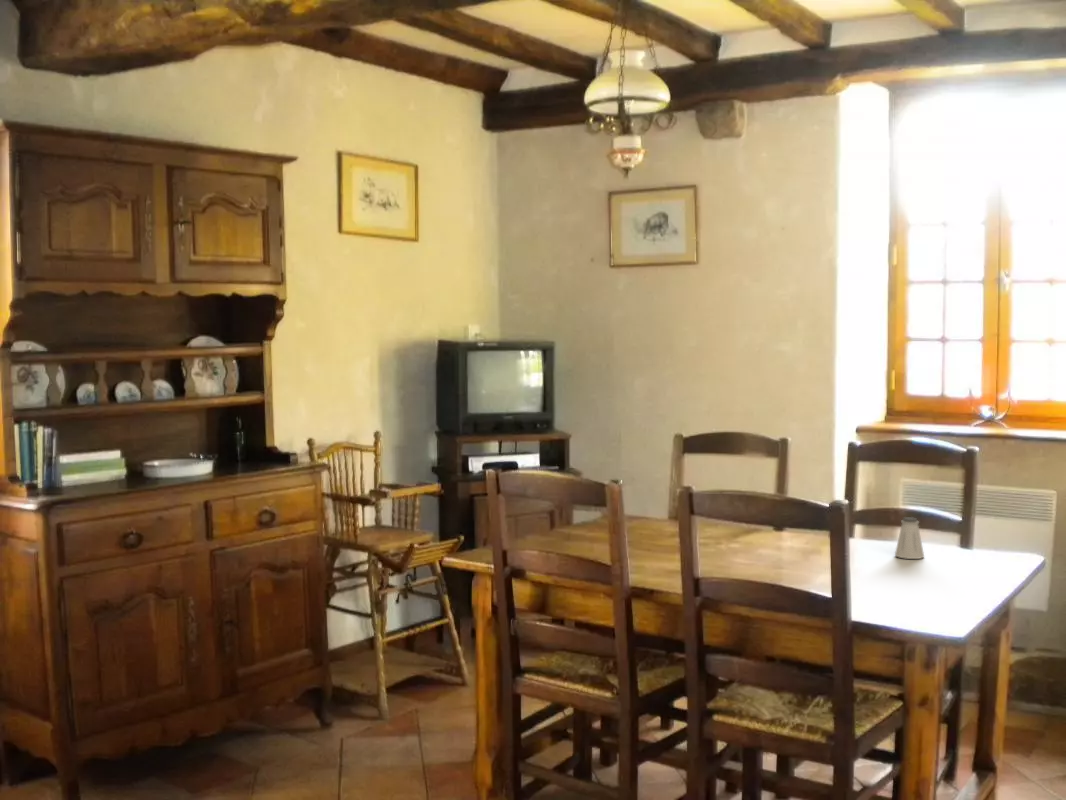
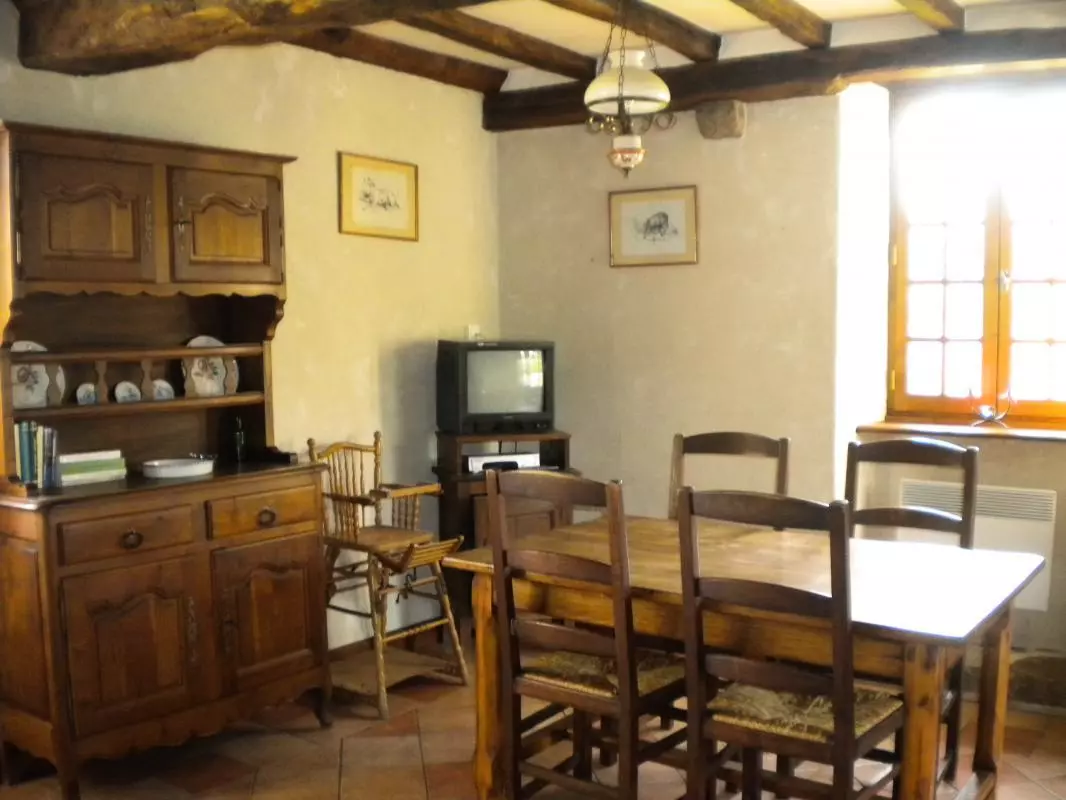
- saltshaker [894,516,925,560]
